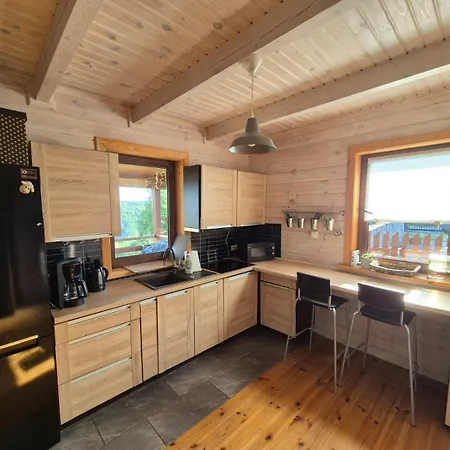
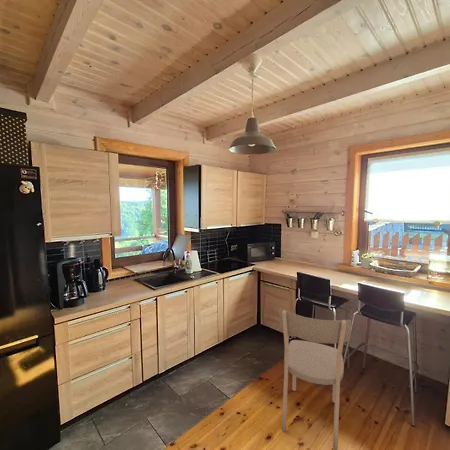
+ dining chair [278,307,352,450]
